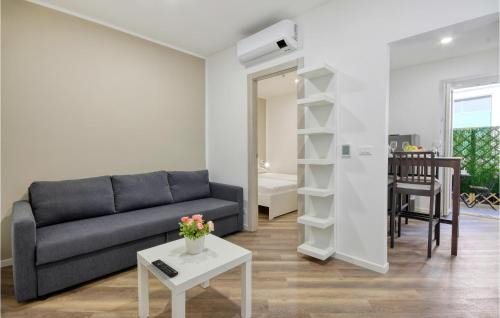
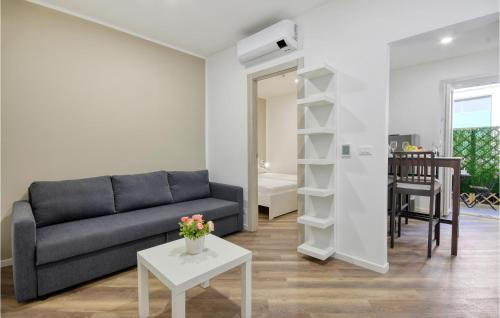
- remote control [151,258,179,278]
